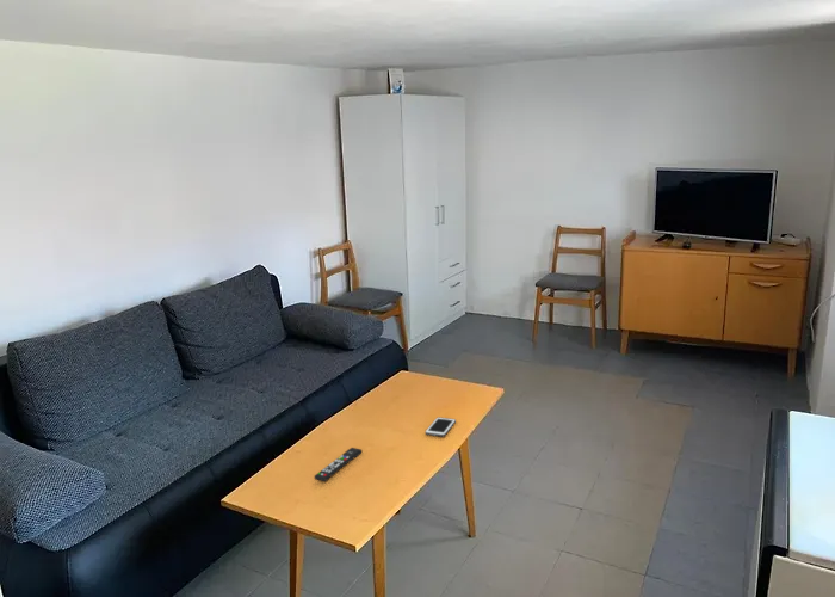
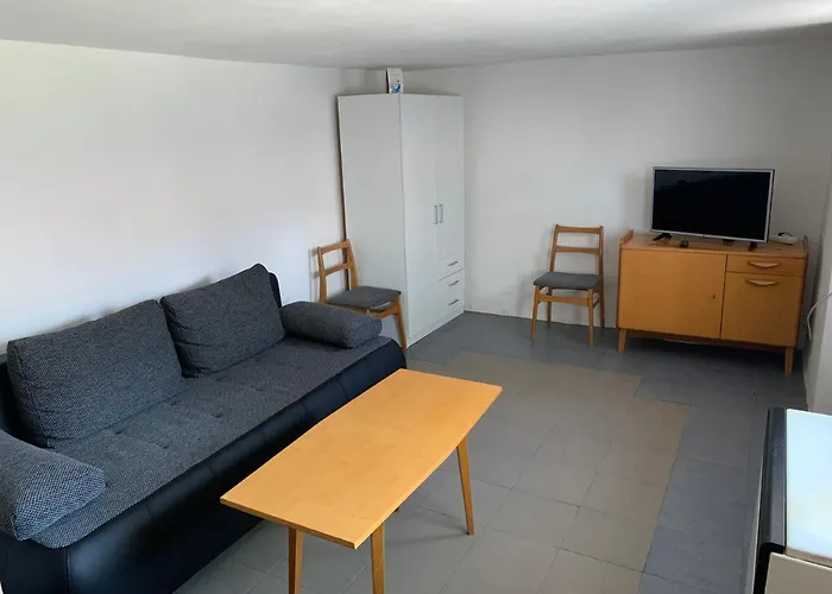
- remote control [314,447,363,482]
- cell phone [423,416,457,438]
